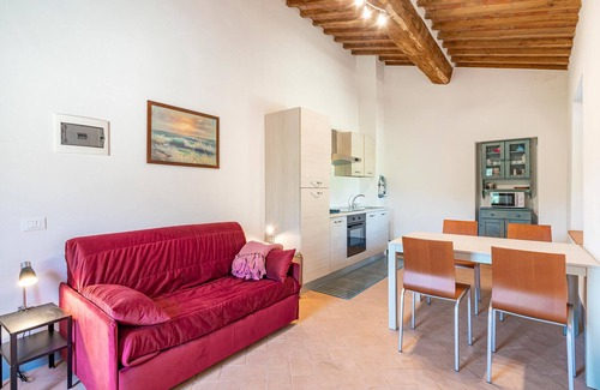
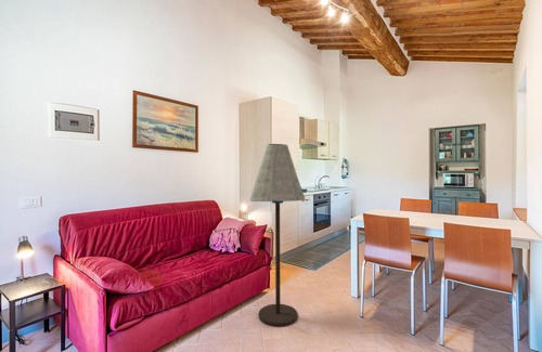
+ floor lamp [249,143,306,327]
